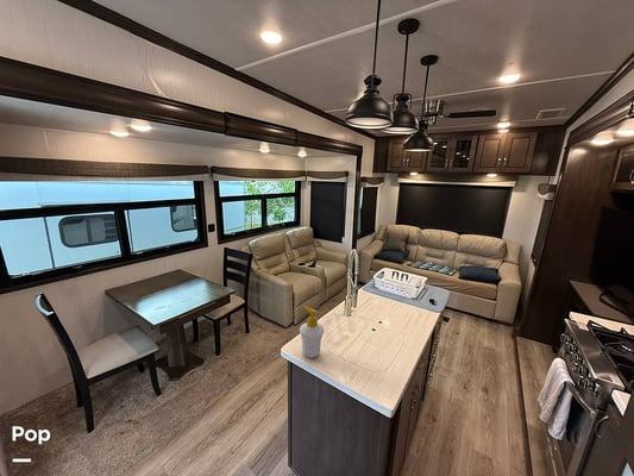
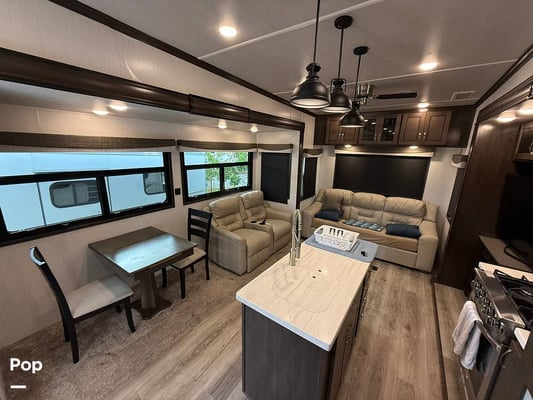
- soap bottle [299,305,326,359]
